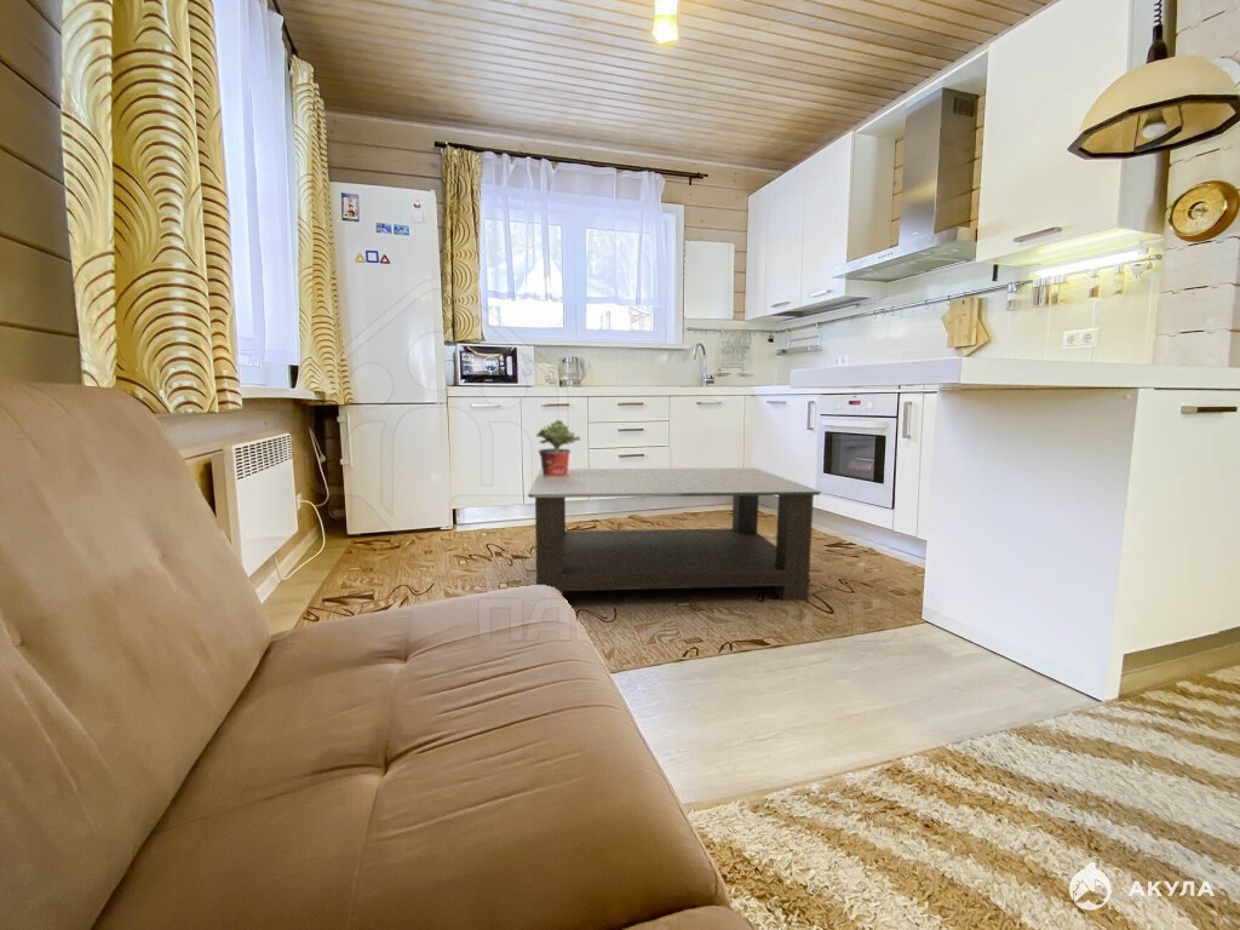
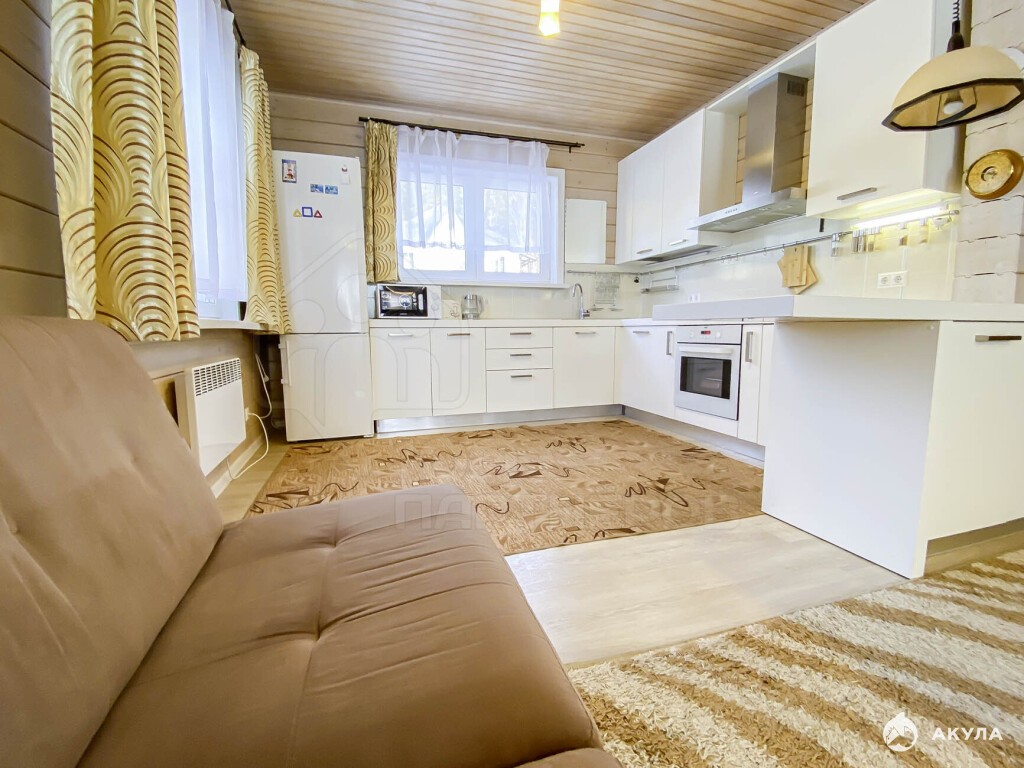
- coffee table [527,467,822,602]
- potted plant [535,419,581,477]
